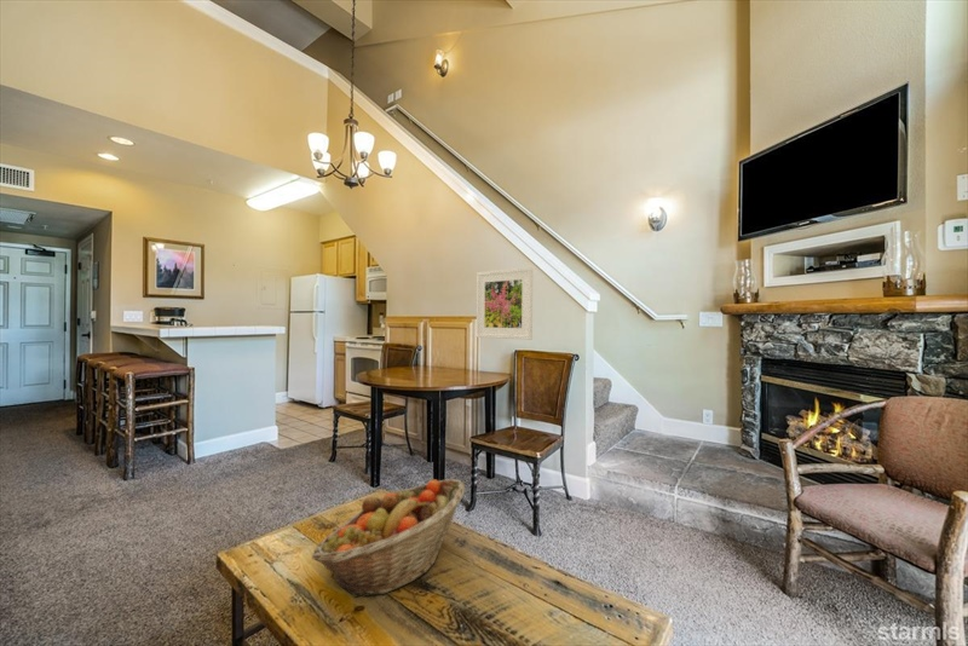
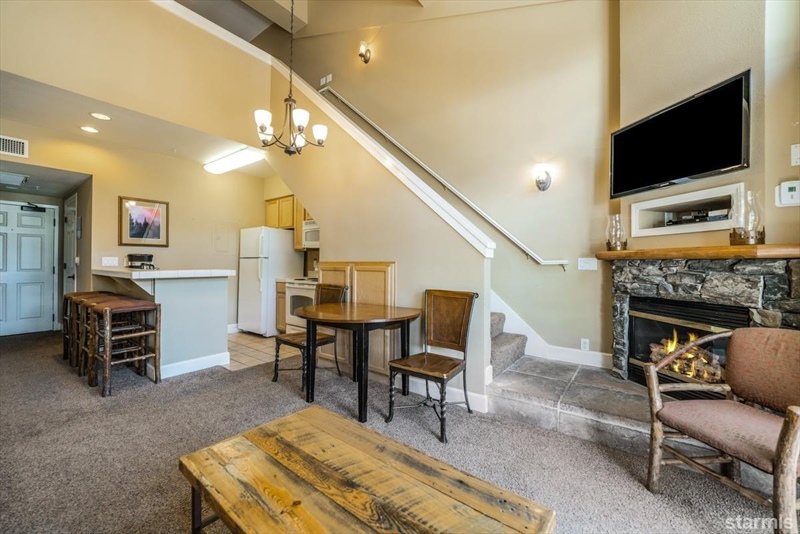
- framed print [476,266,534,341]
- fruit basket [311,478,466,599]
